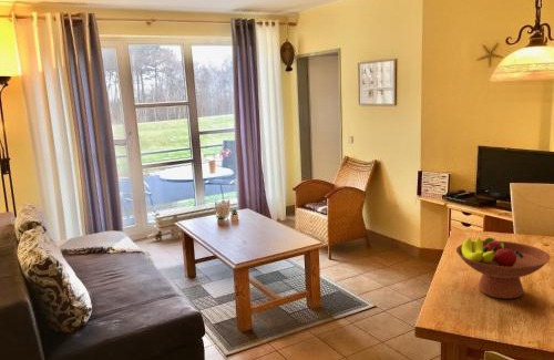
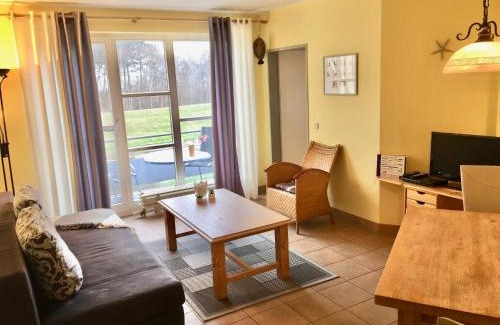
- fruit bowl [455,237,552,300]
